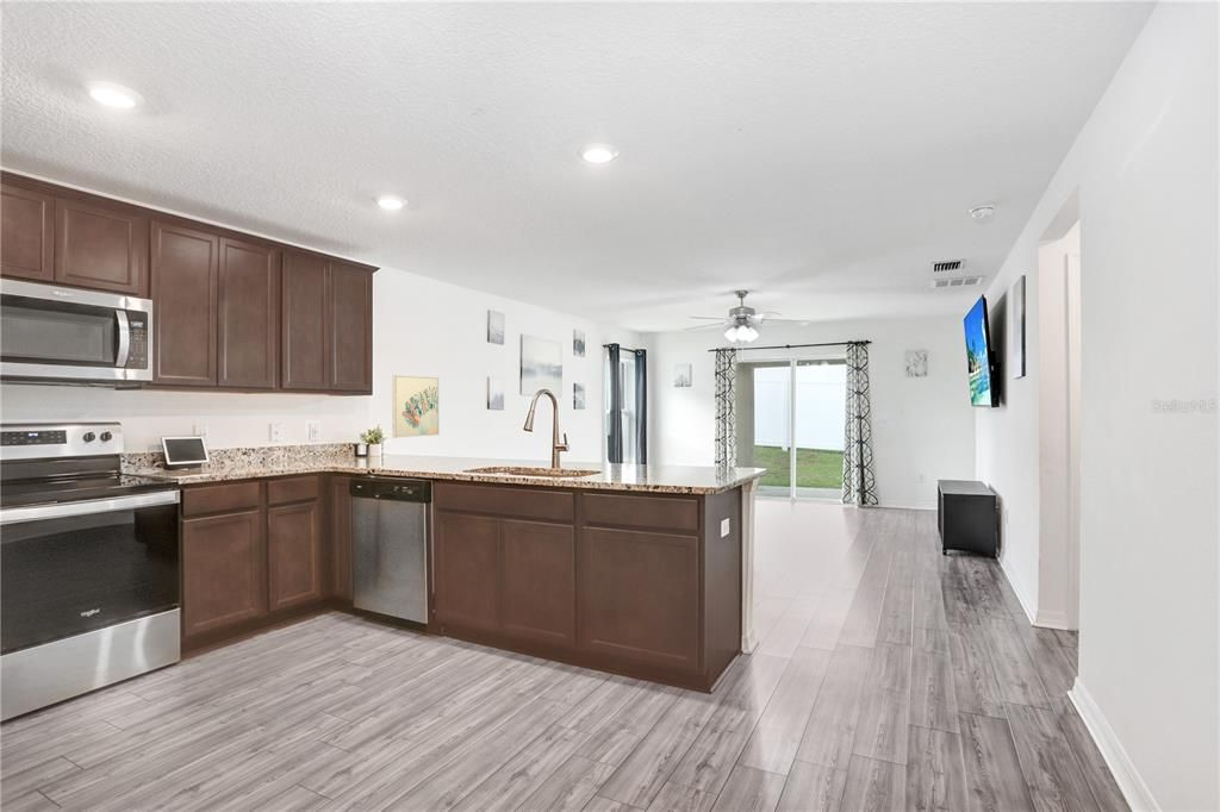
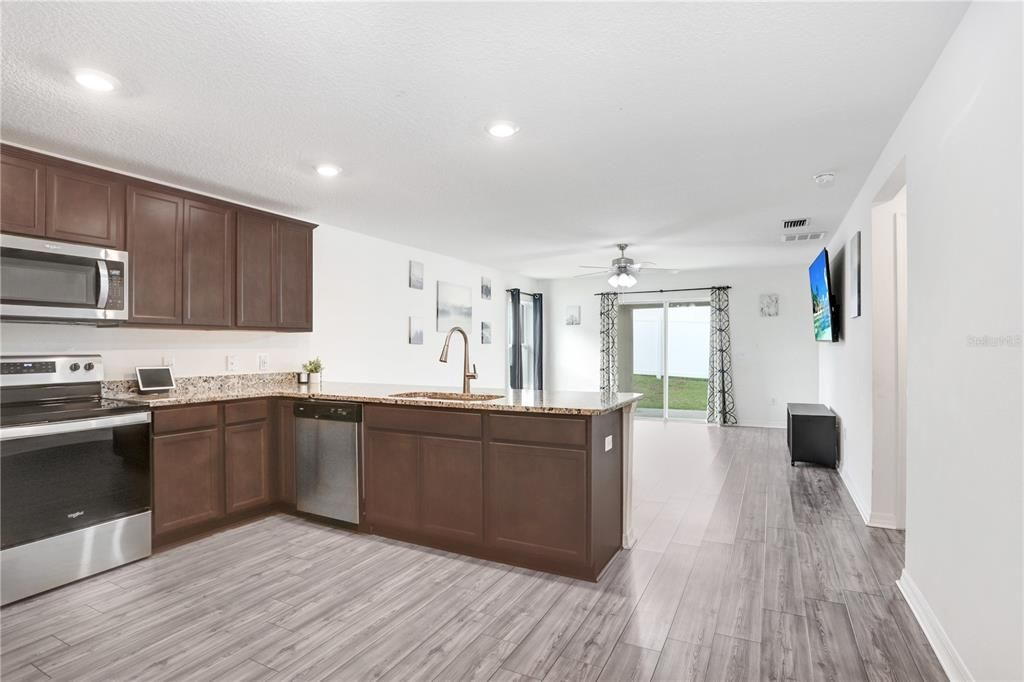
- wall art [391,374,440,439]
